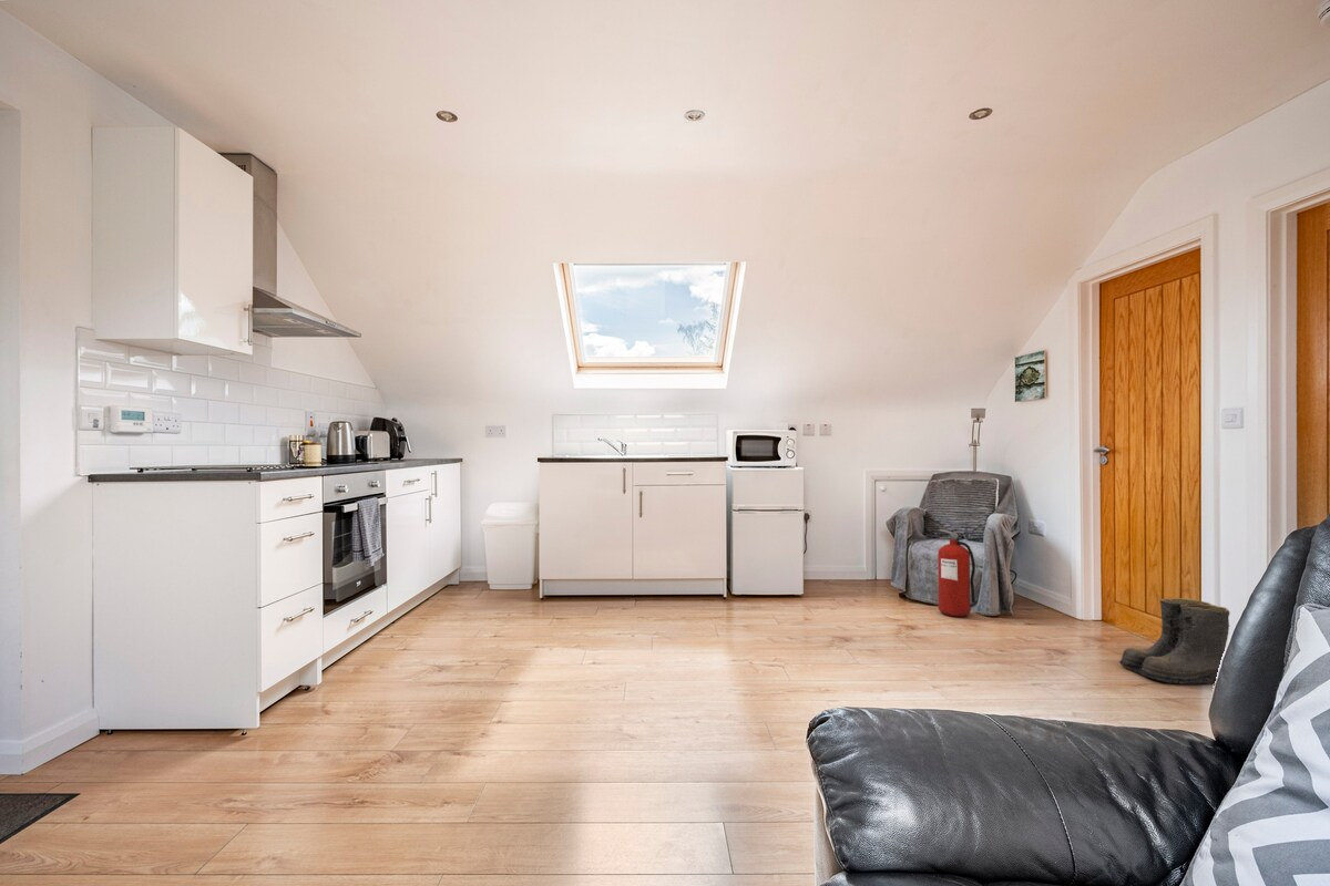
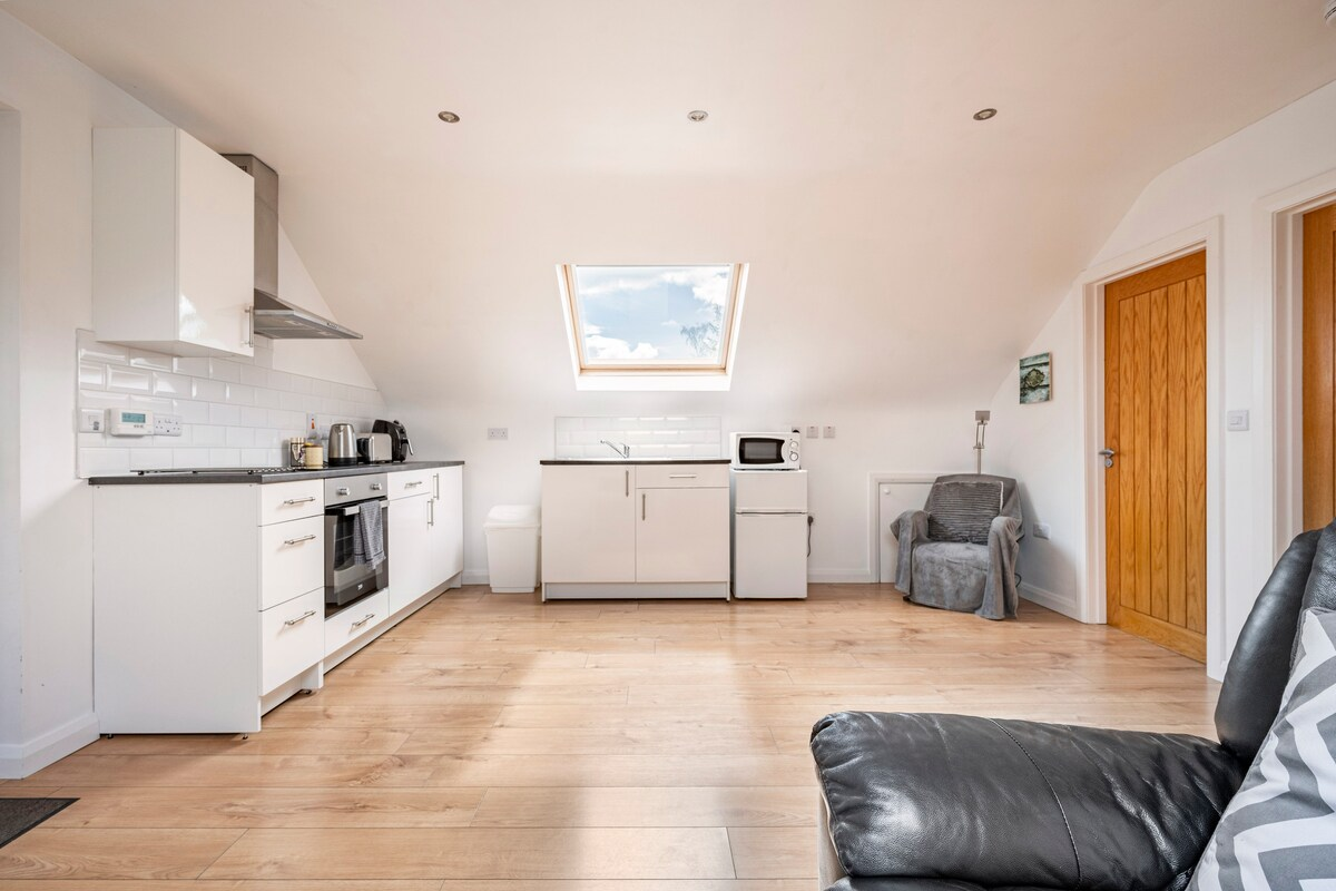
- boots [1118,597,1230,686]
- fire extinguisher [937,528,976,618]
